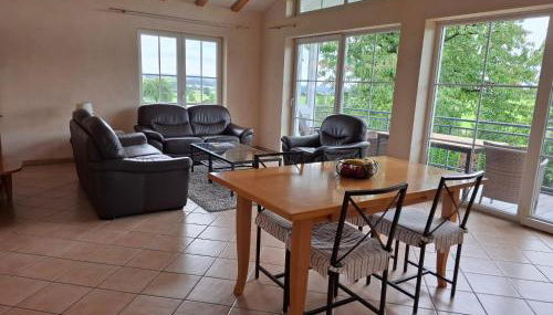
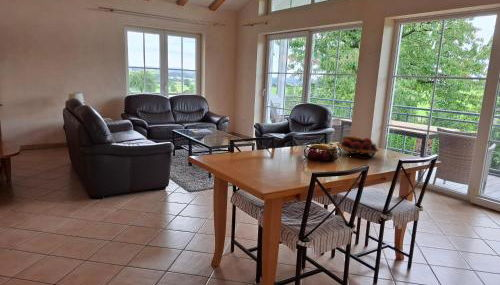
+ fruit basket [335,135,380,159]
